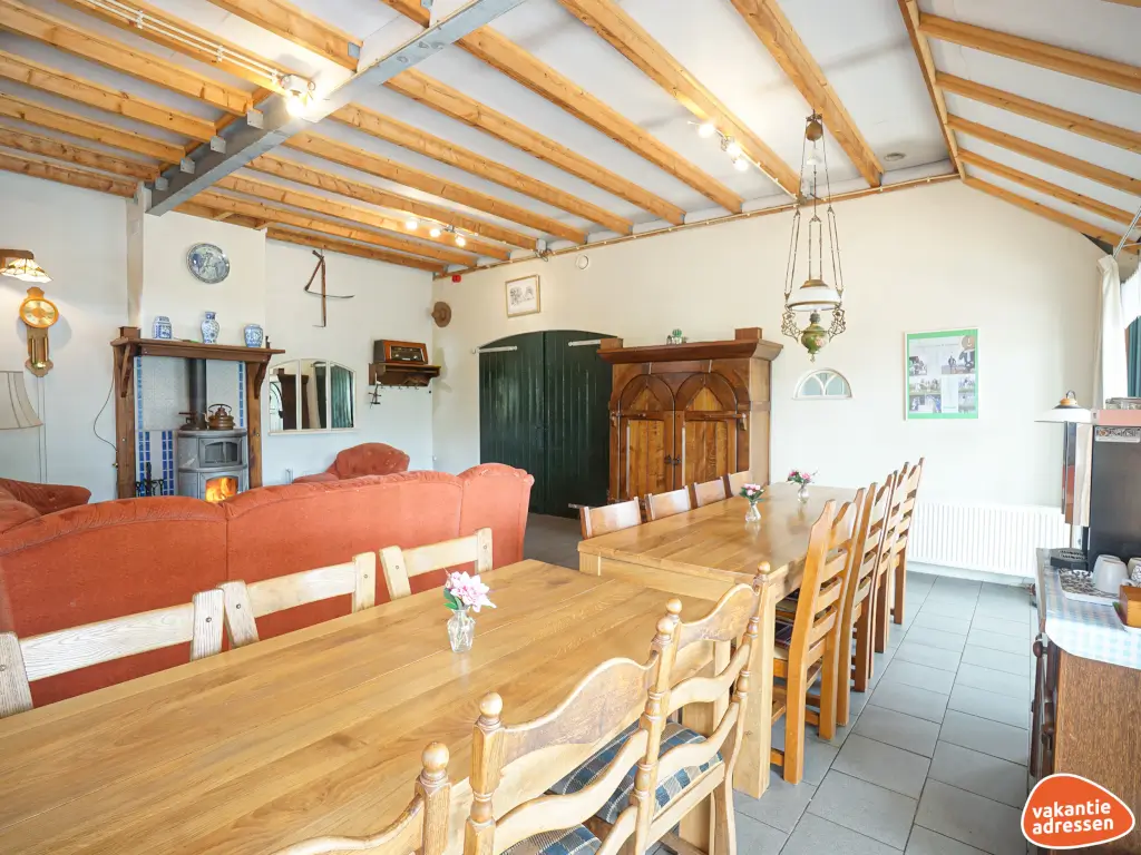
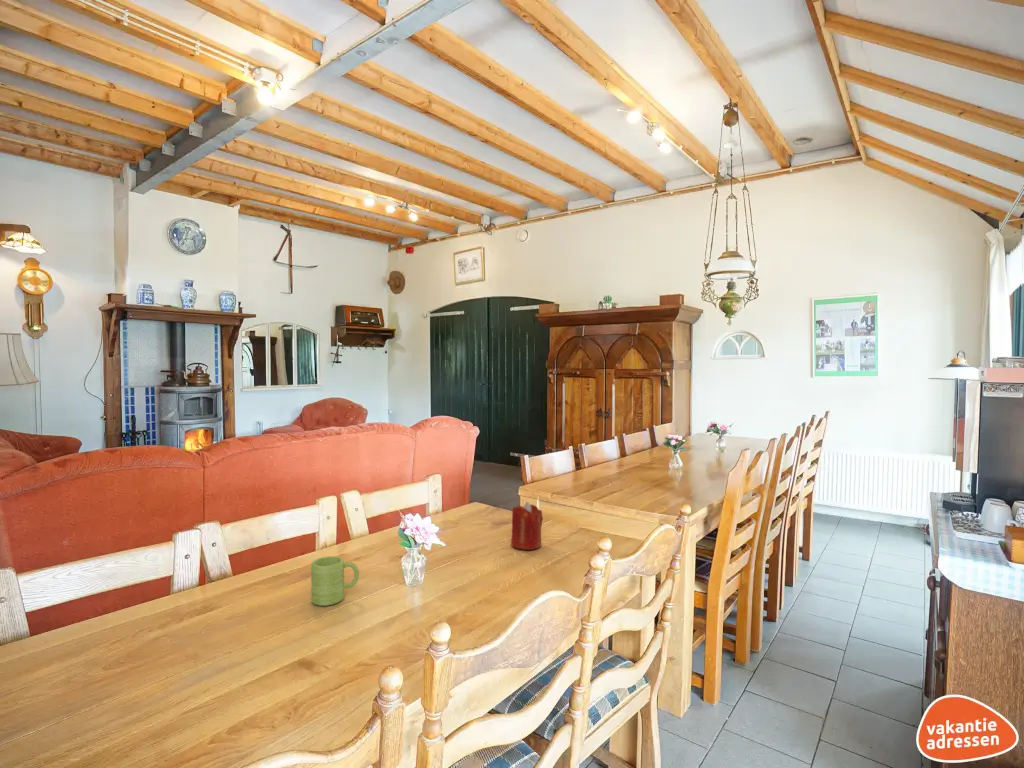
+ candle [510,501,544,551]
+ mug [310,555,360,607]
